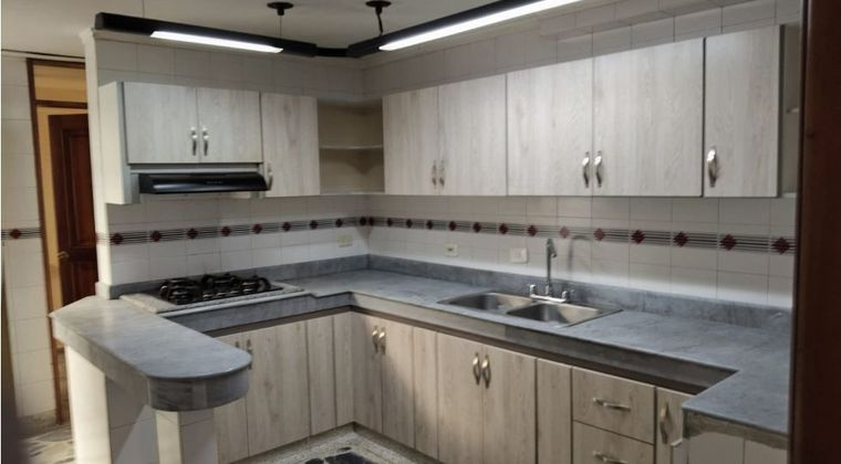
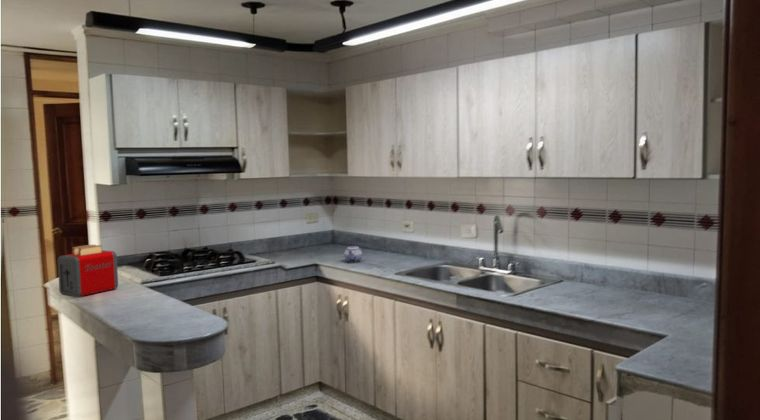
+ toaster [56,244,119,298]
+ teapot [343,243,363,263]
